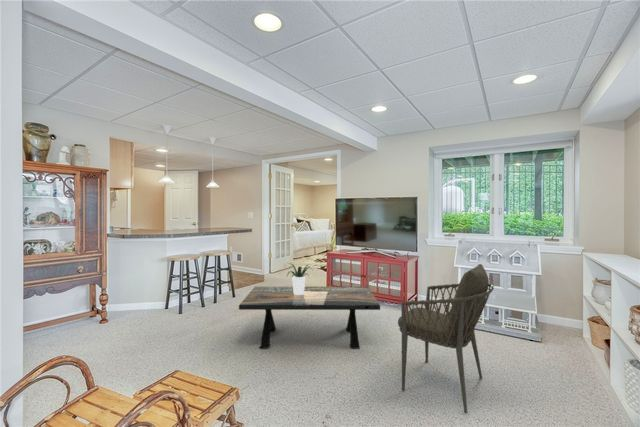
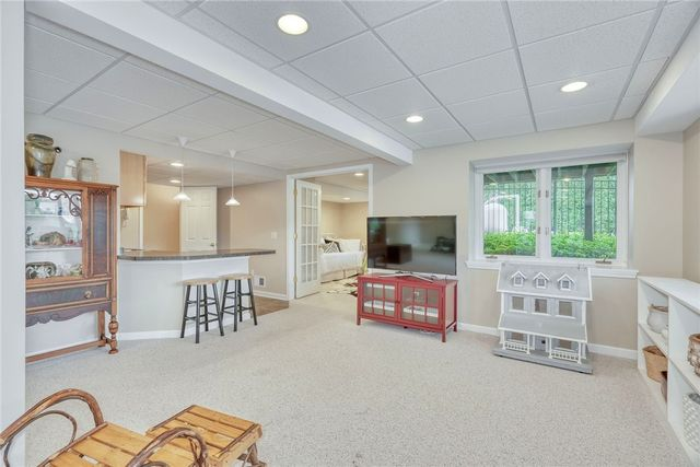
- coffee table [238,285,381,349]
- armchair [397,263,495,415]
- potted plant [283,262,315,295]
